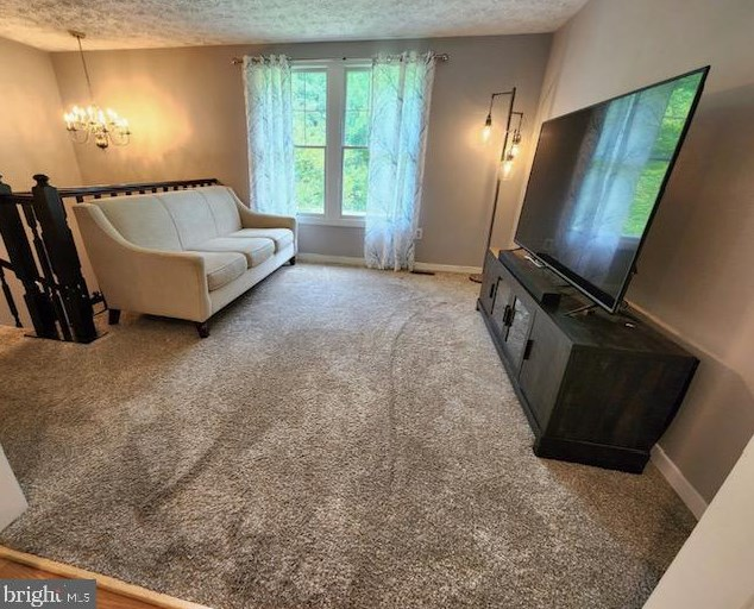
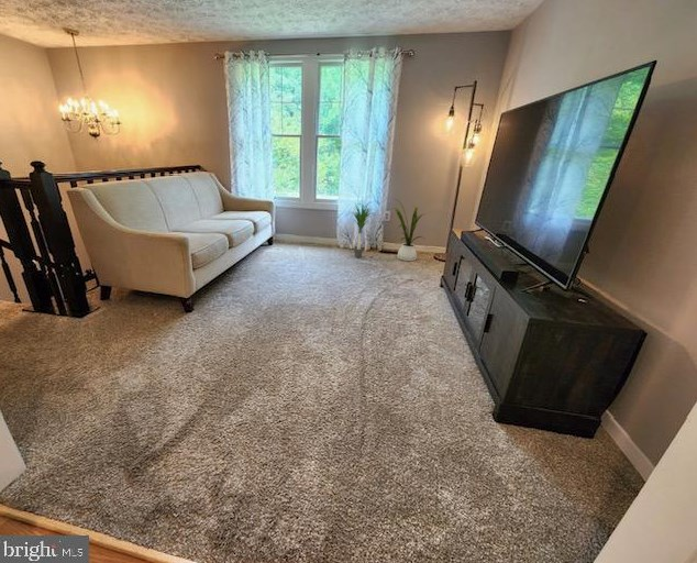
+ house plant [392,198,428,262]
+ potted plant [345,199,379,258]
